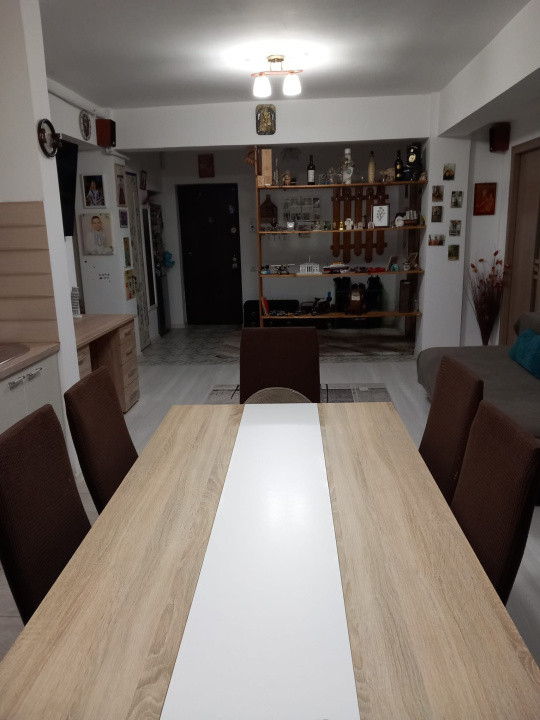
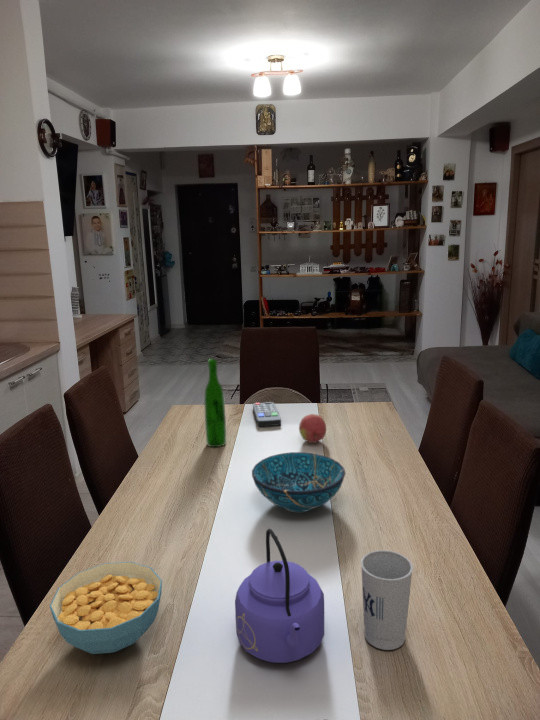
+ kettle [234,527,325,664]
+ wine bottle [203,358,227,448]
+ cup [360,549,414,651]
+ cereal bowl [49,561,163,655]
+ remote control [252,401,282,428]
+ fruit [298,413,327,444]
+ decorative bowl [251,451,346,513]
